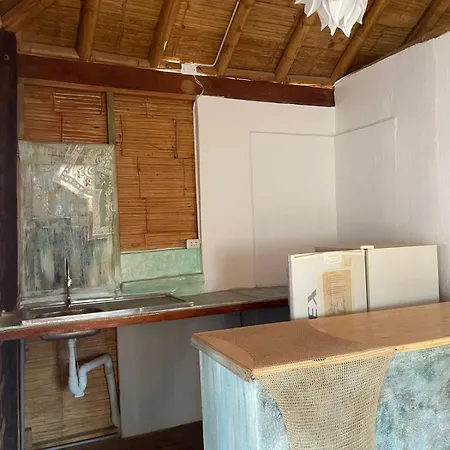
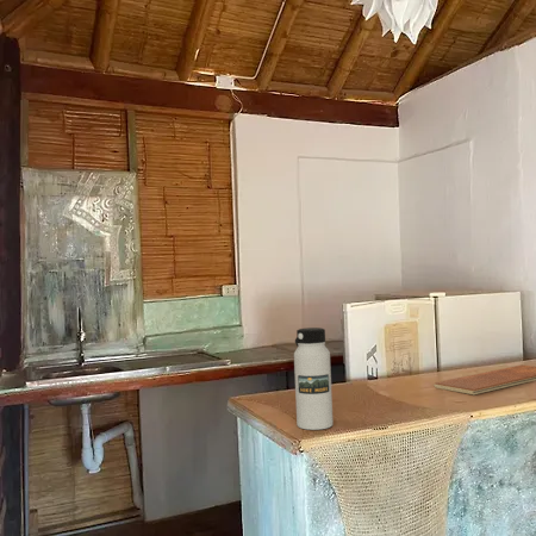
+ chopping board [432,363,536,395]
+ water bottle [293,326,334,431]
